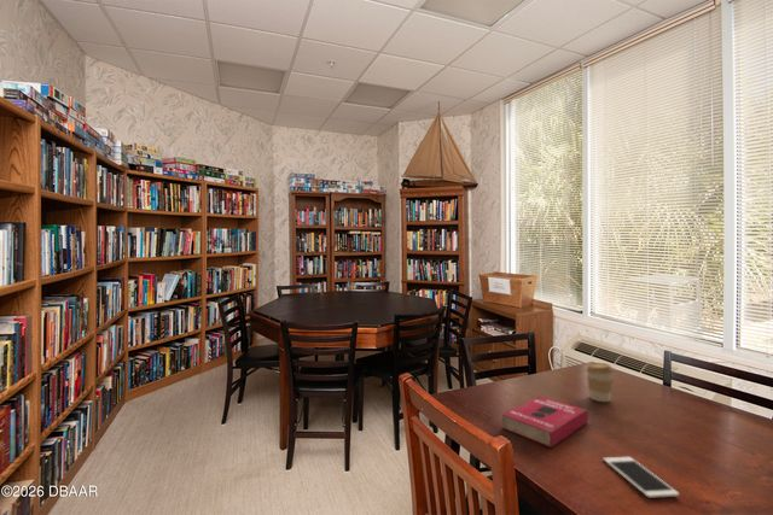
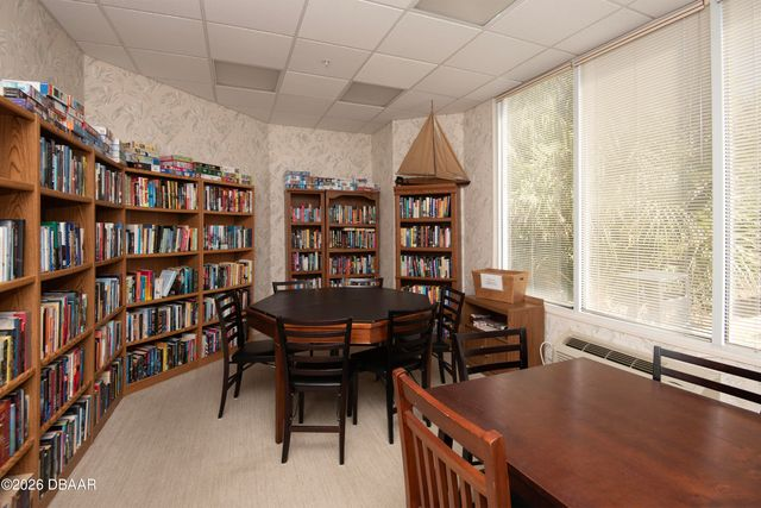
- book [500,394,589,449]
- cell phone [603,456,680,499]
- coffee cup [585,362,615,403]
